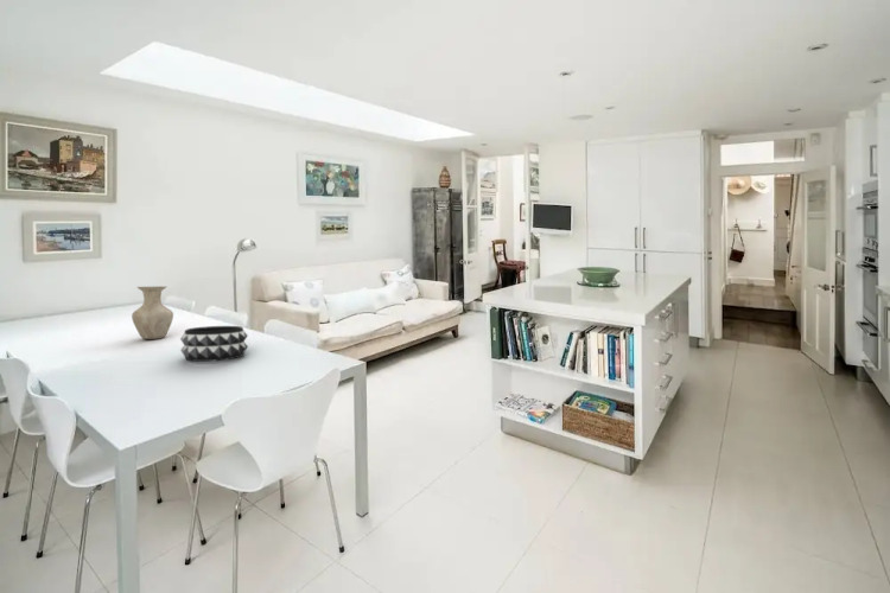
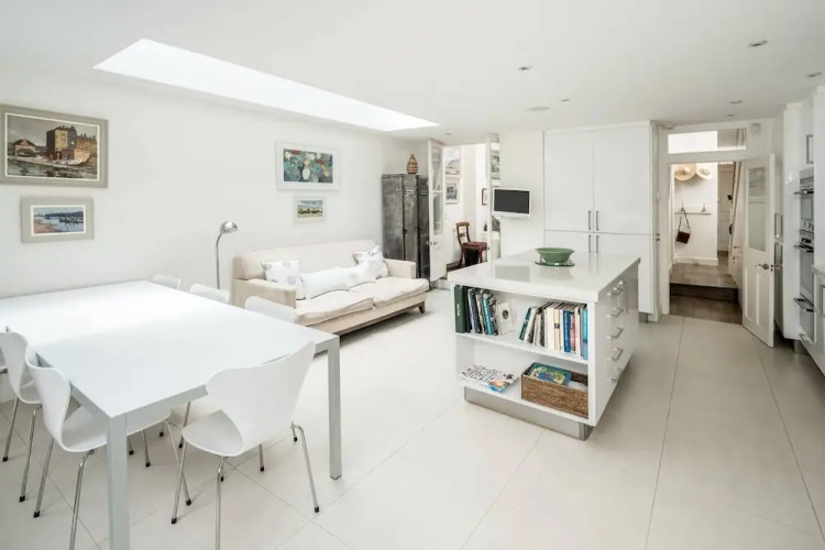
- decorative bowl [179,325,249,363]
- vase [131,286,174,340]
